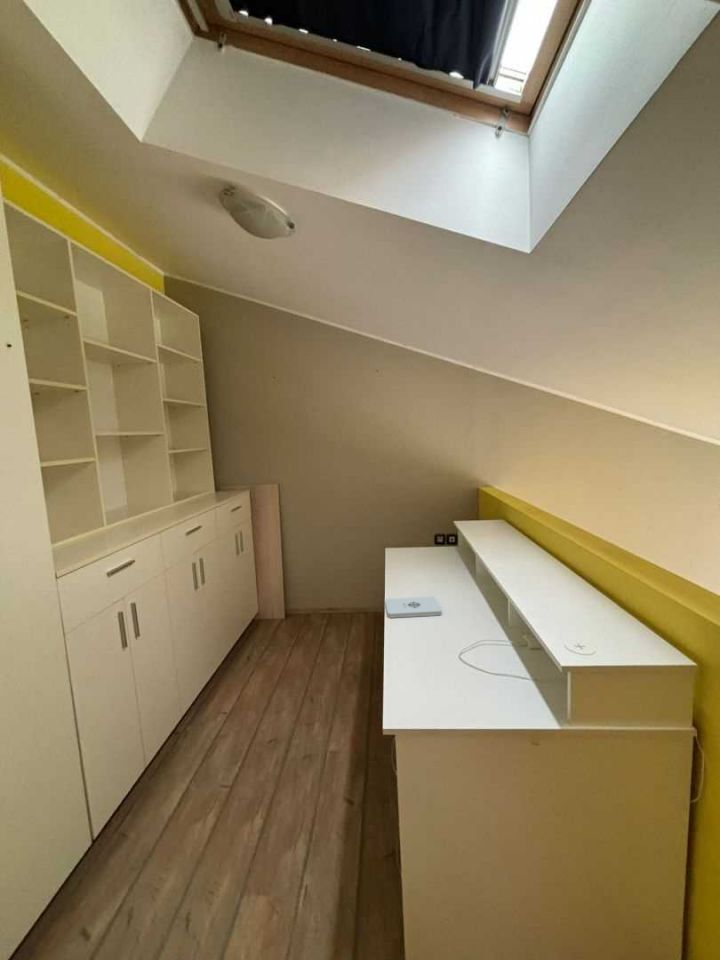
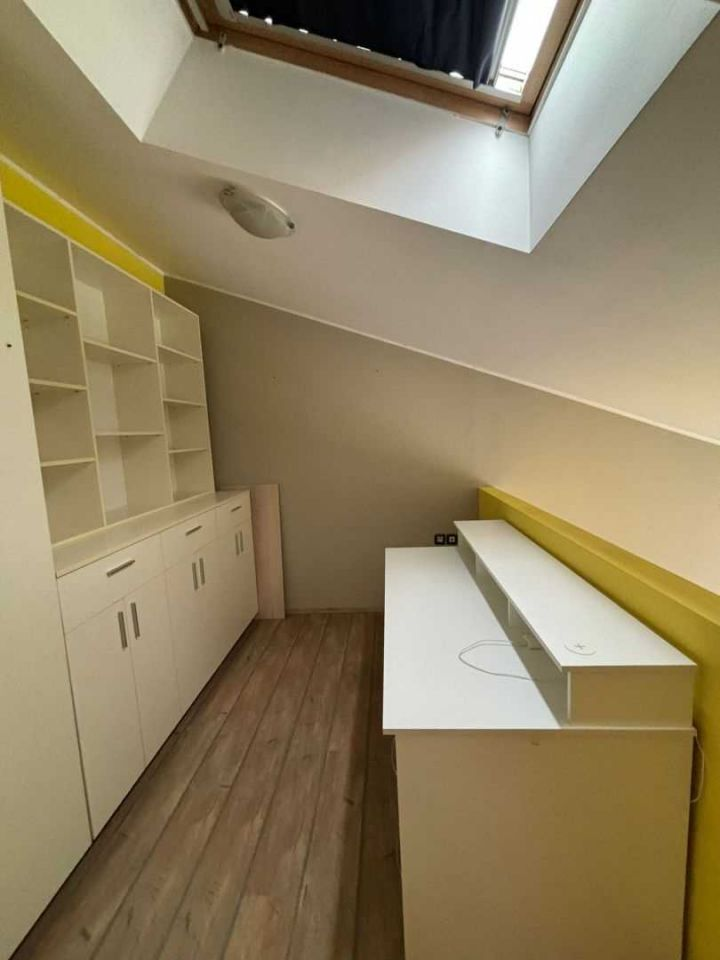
- notepad [384,595,443,619]
